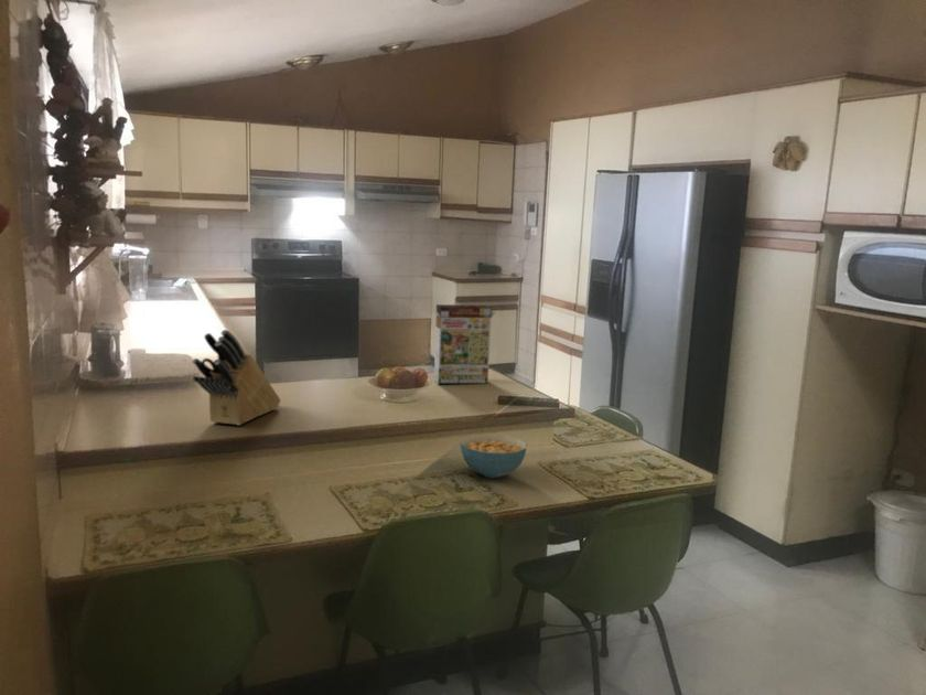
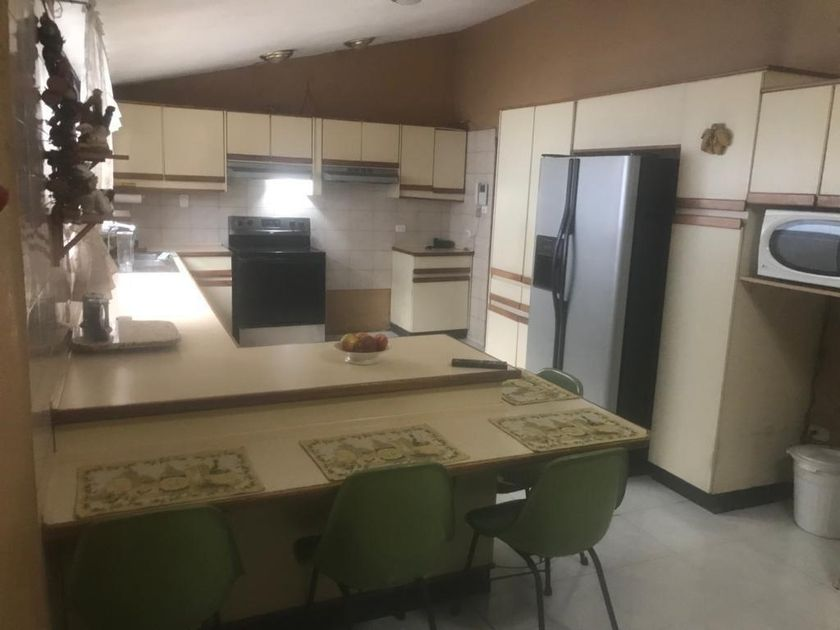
- cereal bowl [460,432,528,479]
- knife block [191,329,282,427]
- cereal box [432,303,496,385]
